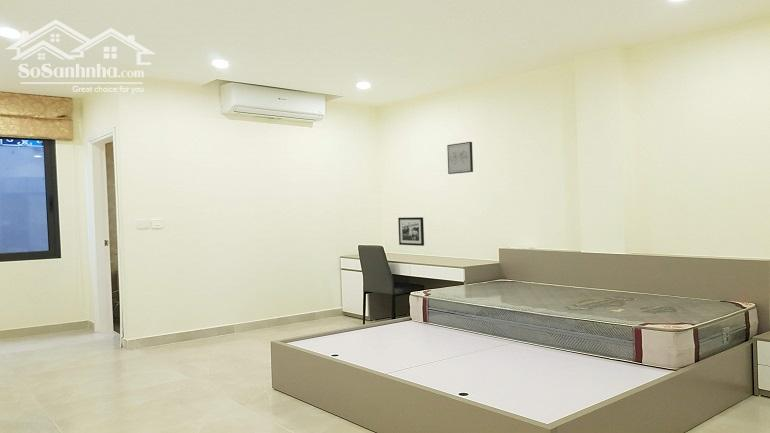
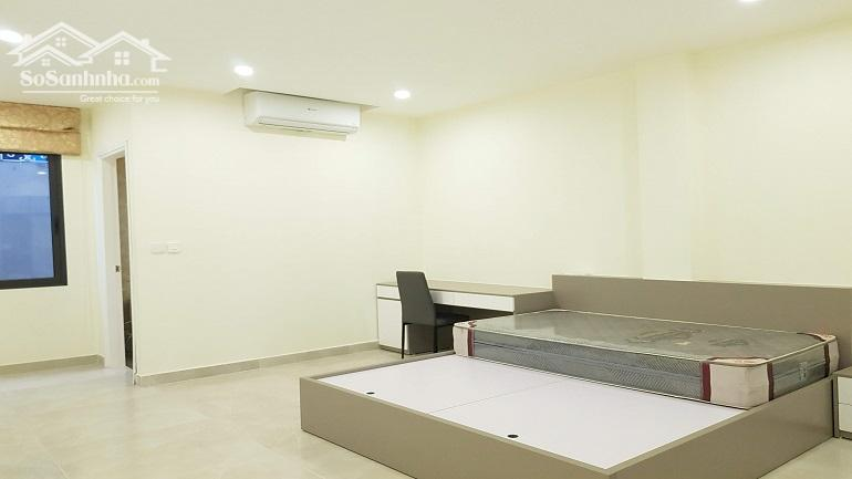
- picture frame [397,216,425,247]
- wall art [446,141,474,175]
